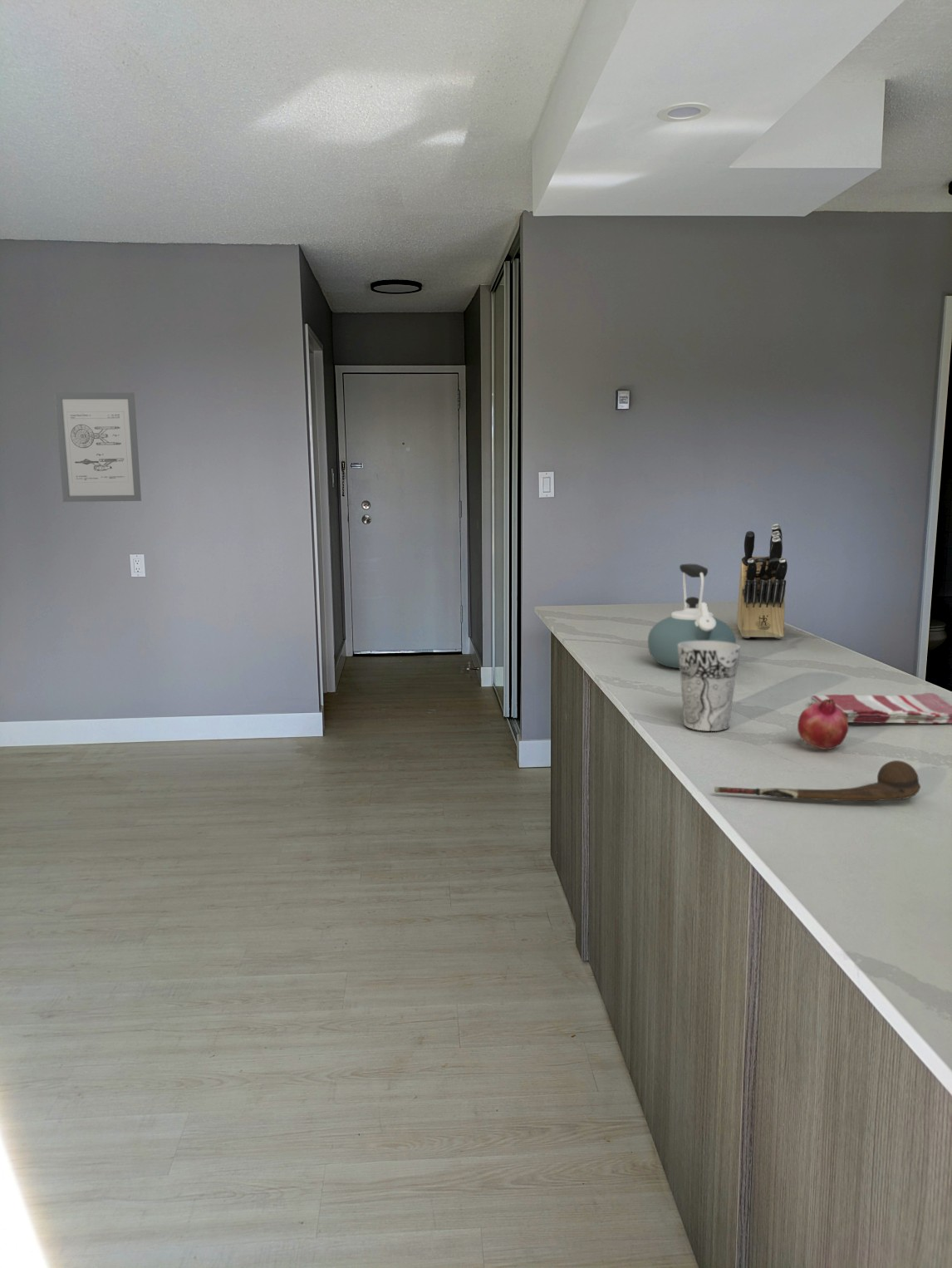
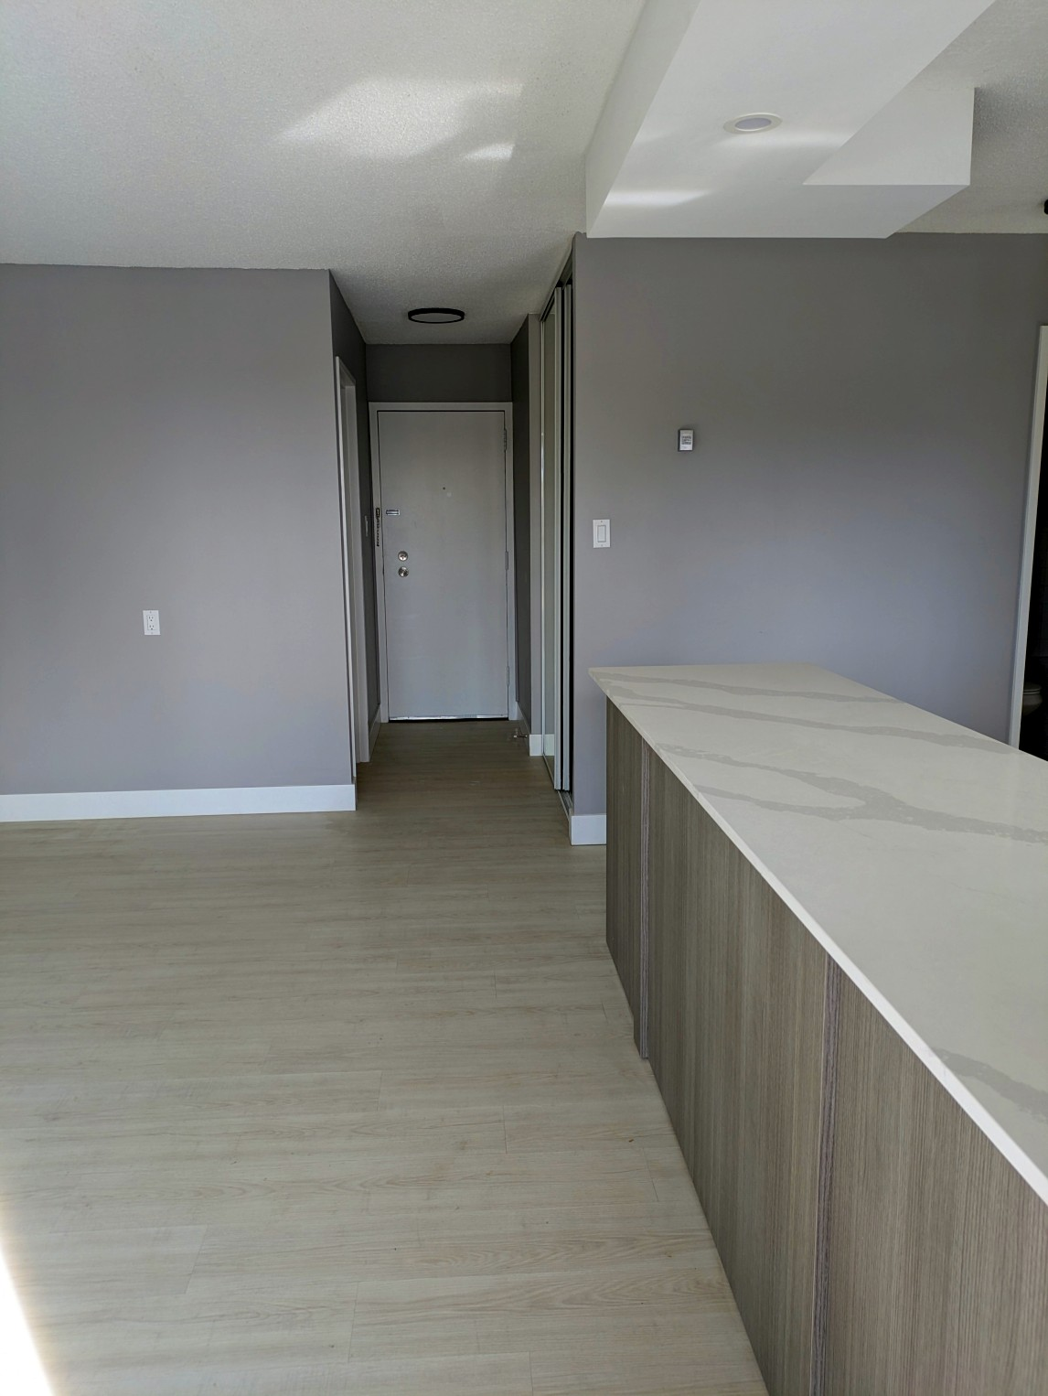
- kettle [647,563,737,669]
- cup [678,641,741,732]
- dish towel [809,692,952,724]
- spoon [714,759,921,802]
- knife block [737,523,788,639]
- wall art [54,392,142,503]
- fruit [797,699,849,750]
